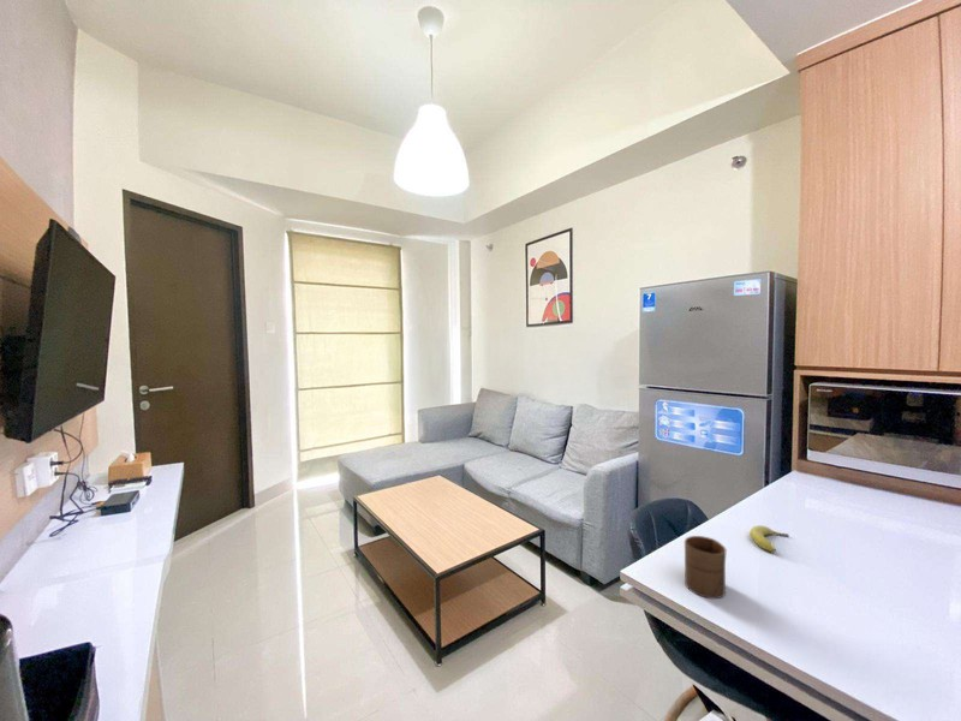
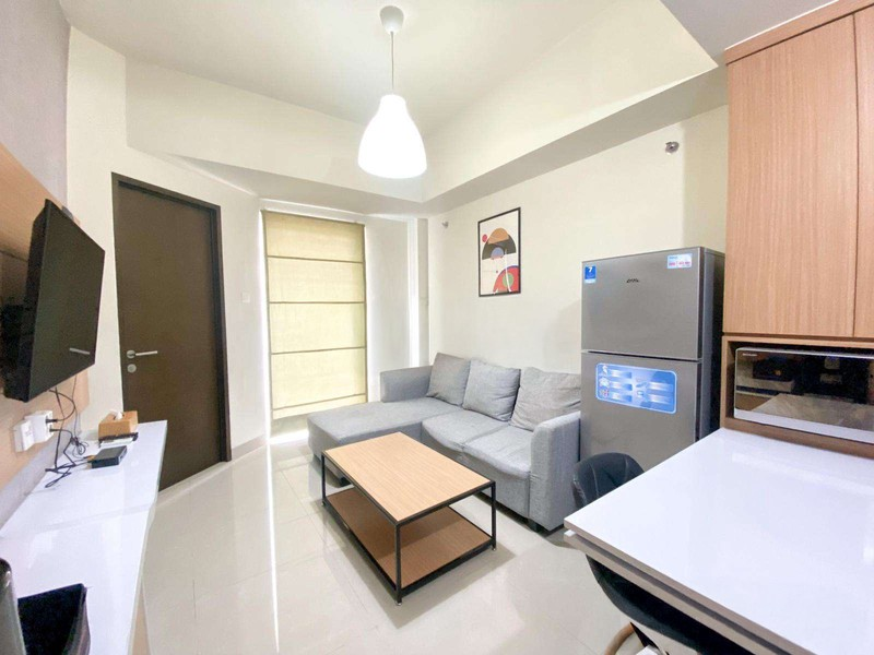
- fruit [748,524,790,553]
- cup [684,535,728,600]
